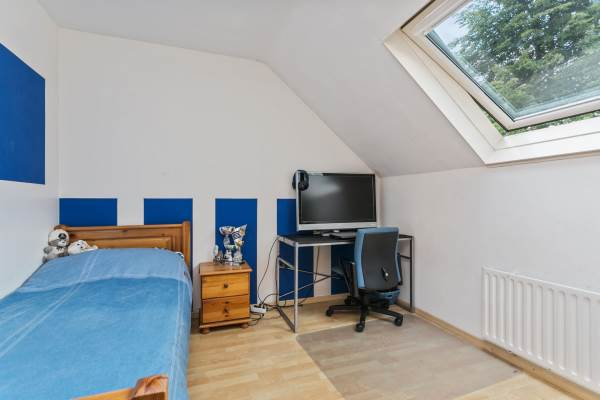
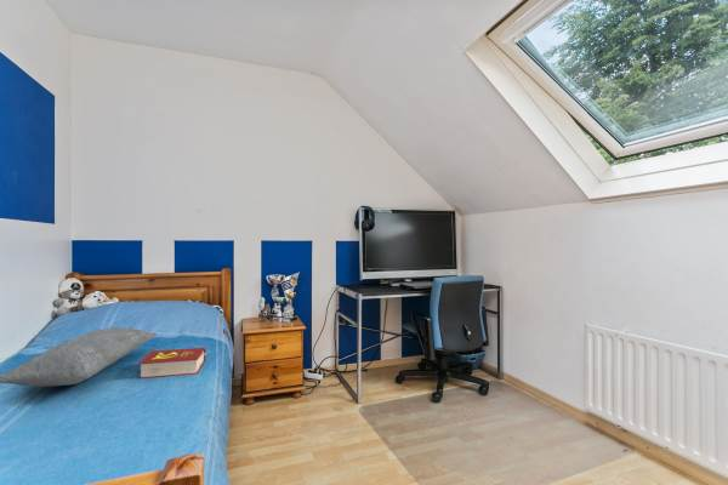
+ book [137,347,207,380]
+ pillow [0,326,159,388]
